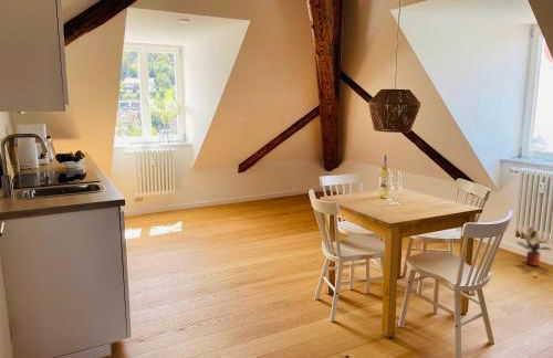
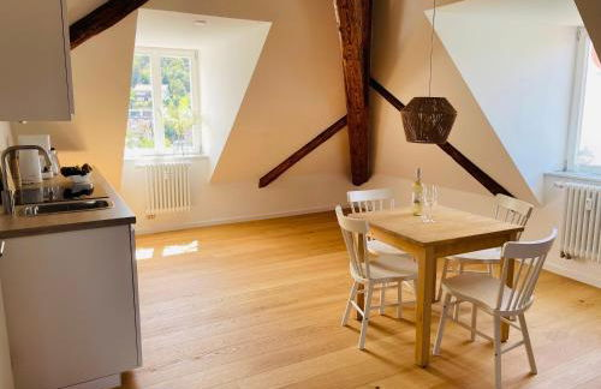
- potted plant [515,225,553,266]
